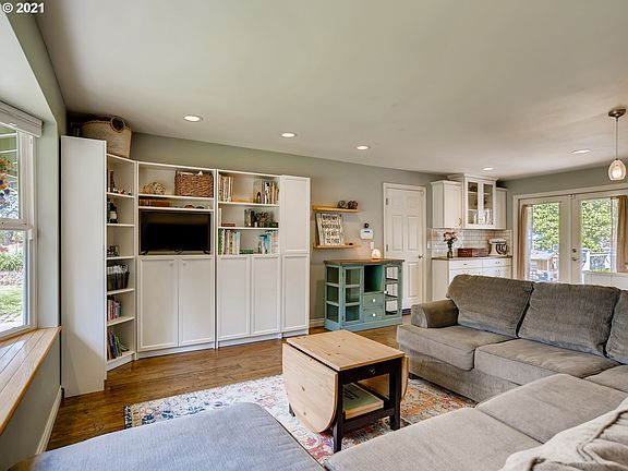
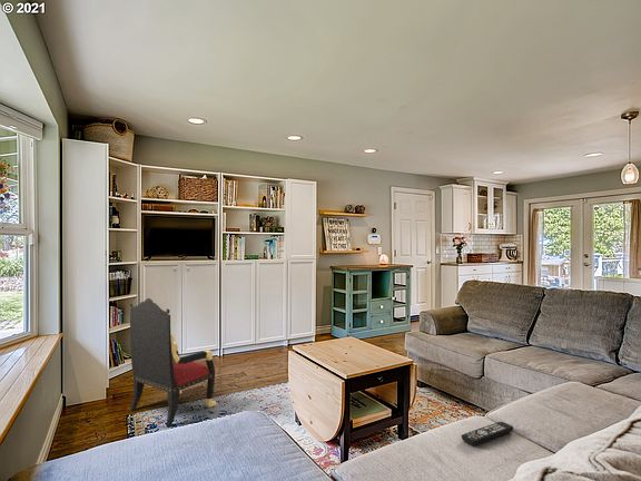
+ armchair [129,297,217,429]
+ remote control [461,421,514,446]
